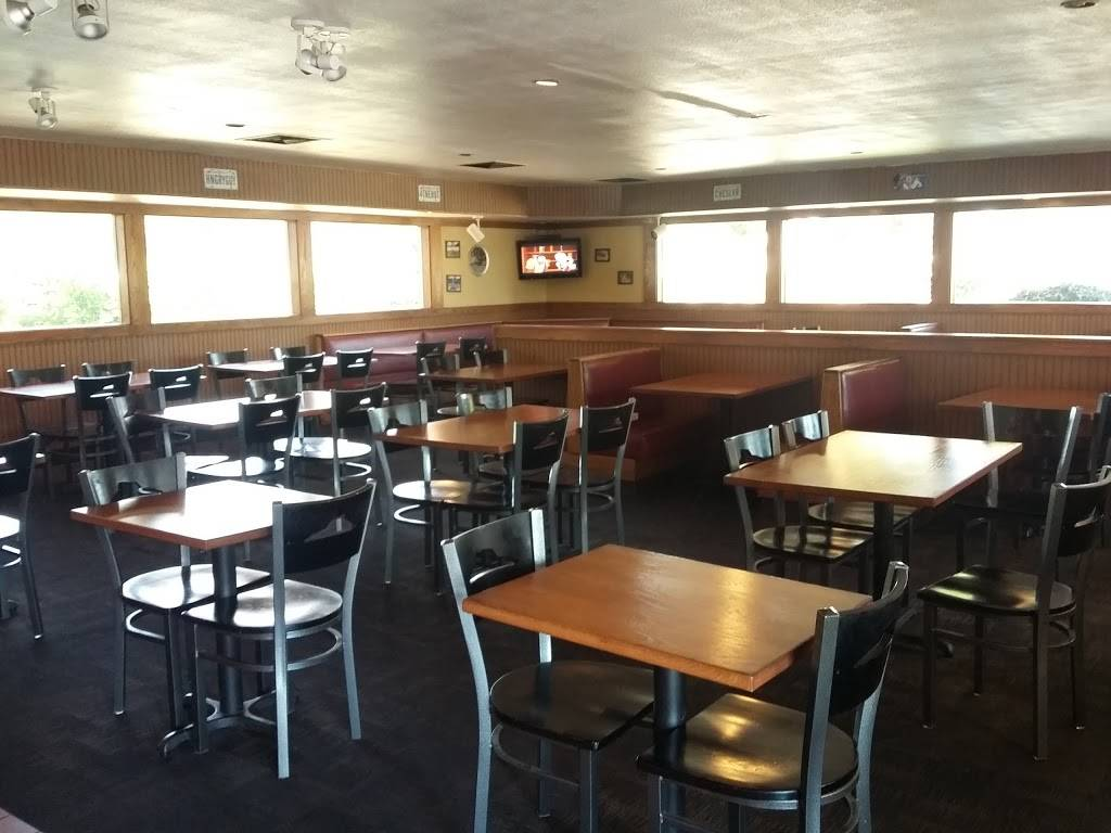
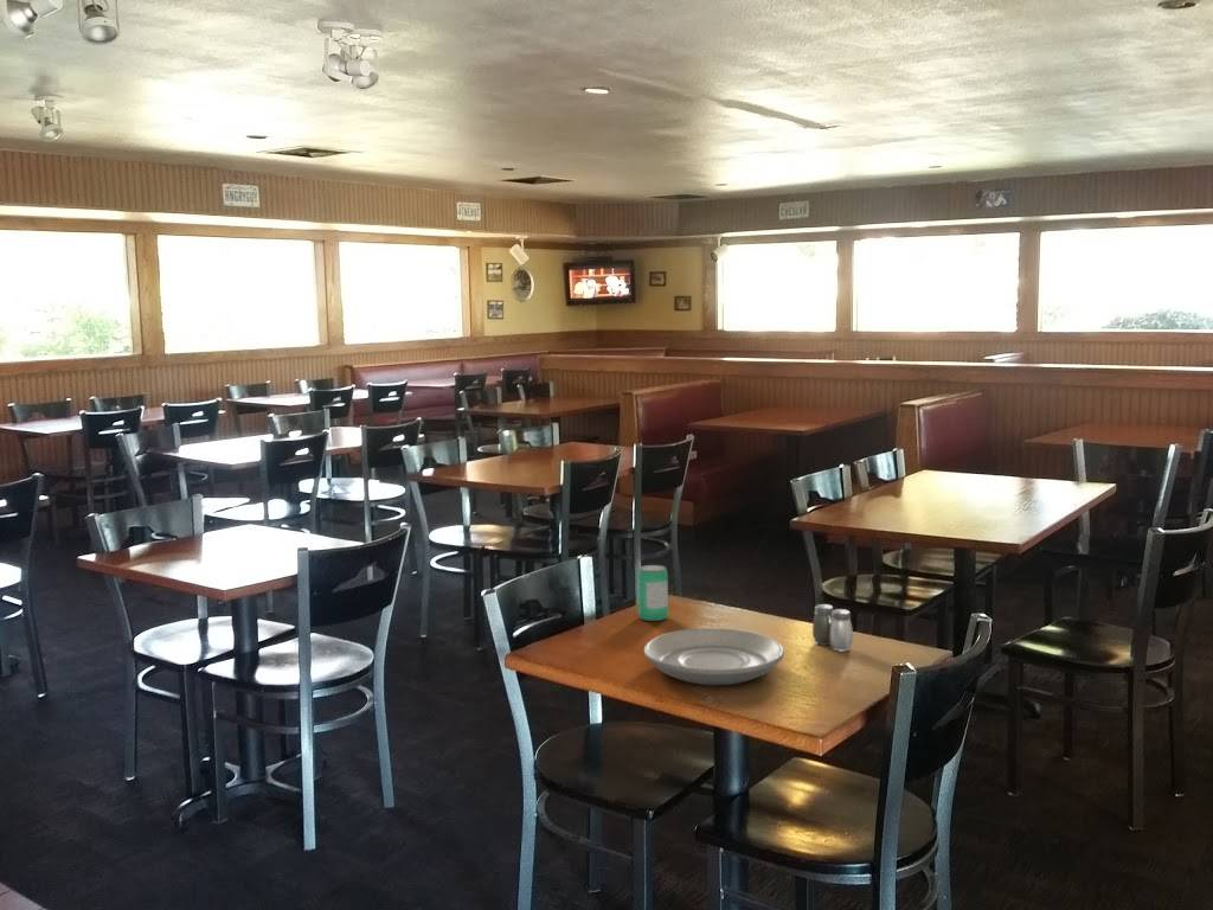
+ salt and pepper shaker [811,603,854,653]
+ beverage can [637,564,669,622]
+ plate [643,627,785,686]
